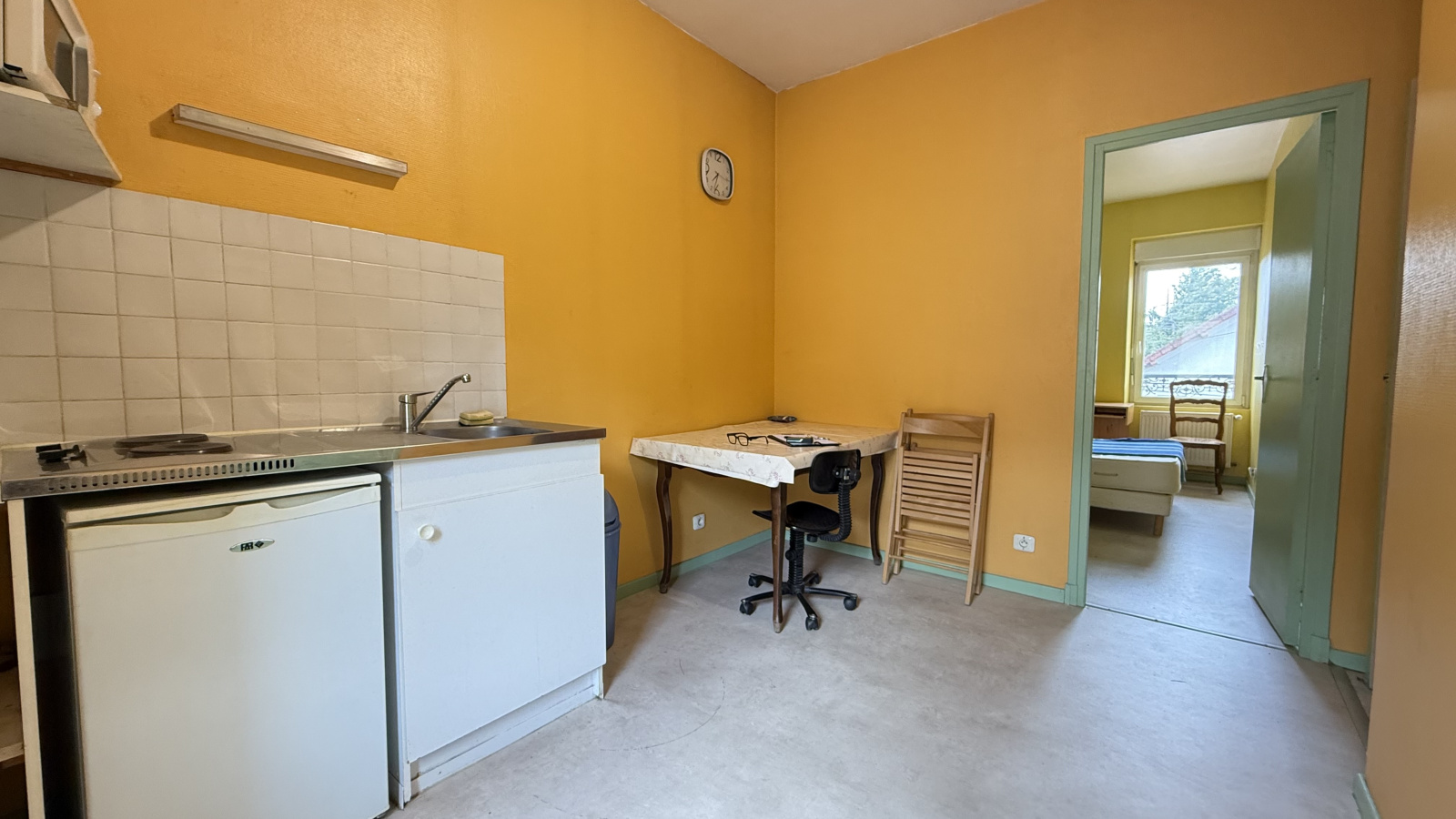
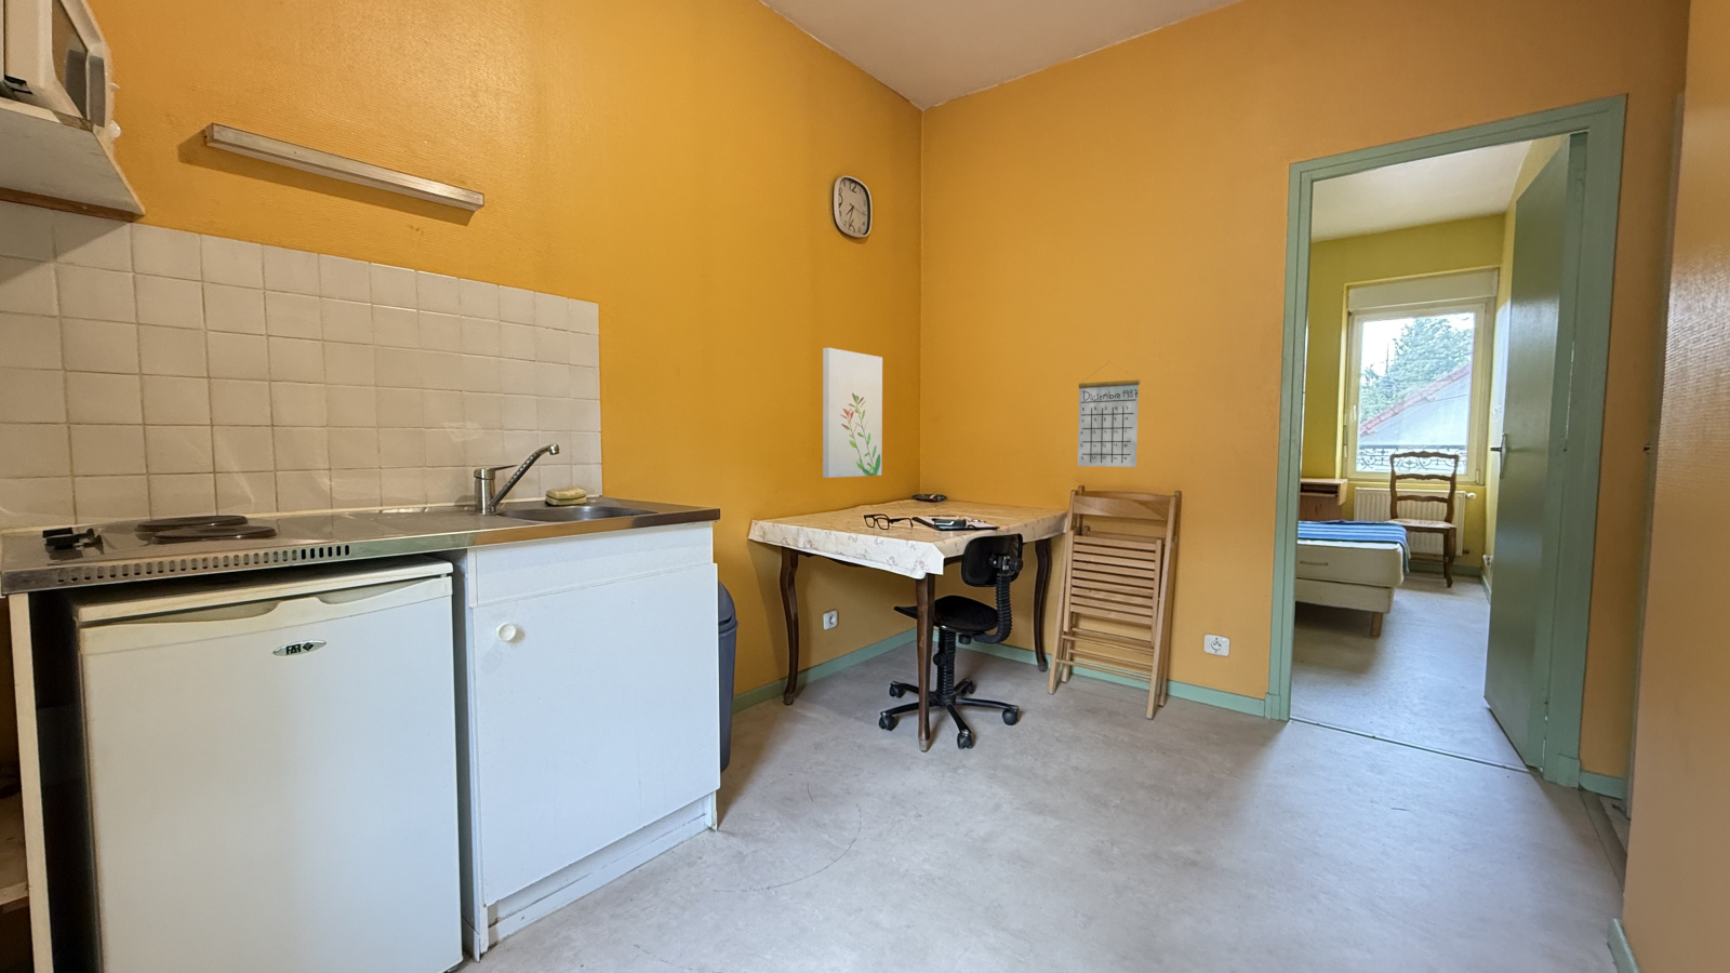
+ wall art [822,347,883,479]
+ calendar [1076,361,1141,468]
